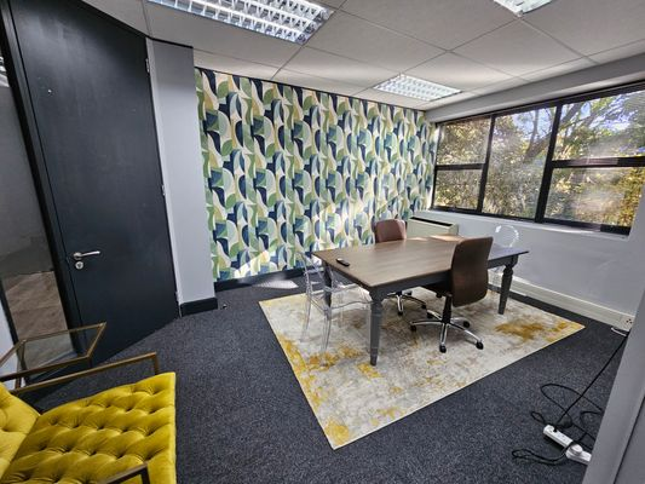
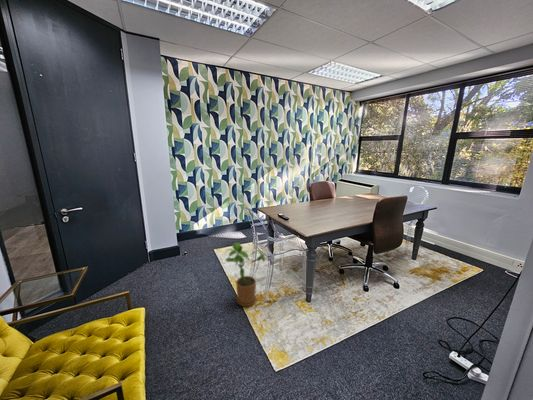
+ house plant [223,242,266,307]
